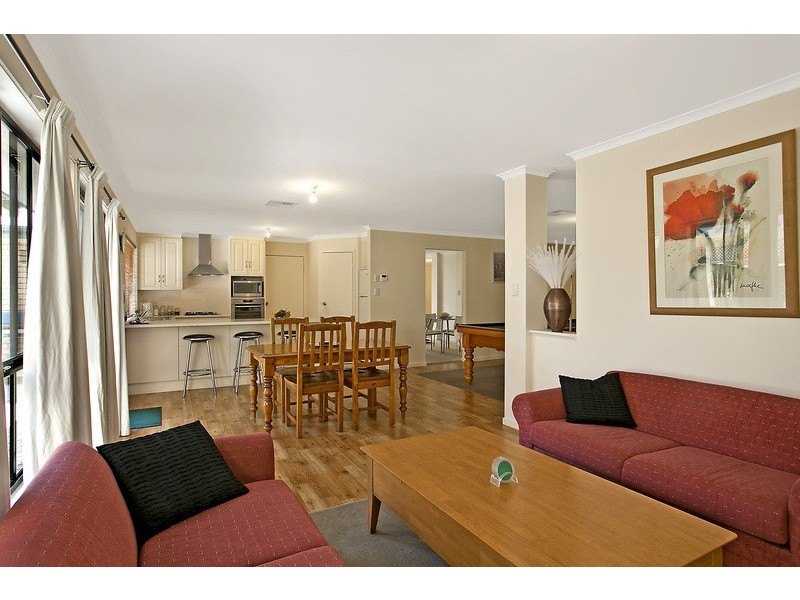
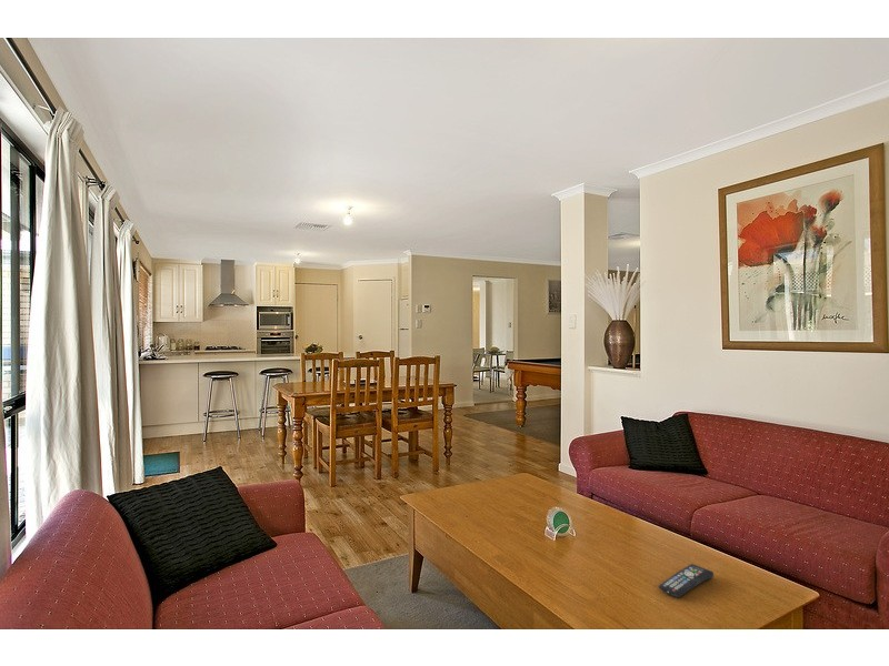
+ remote control [658,563,715,598]
